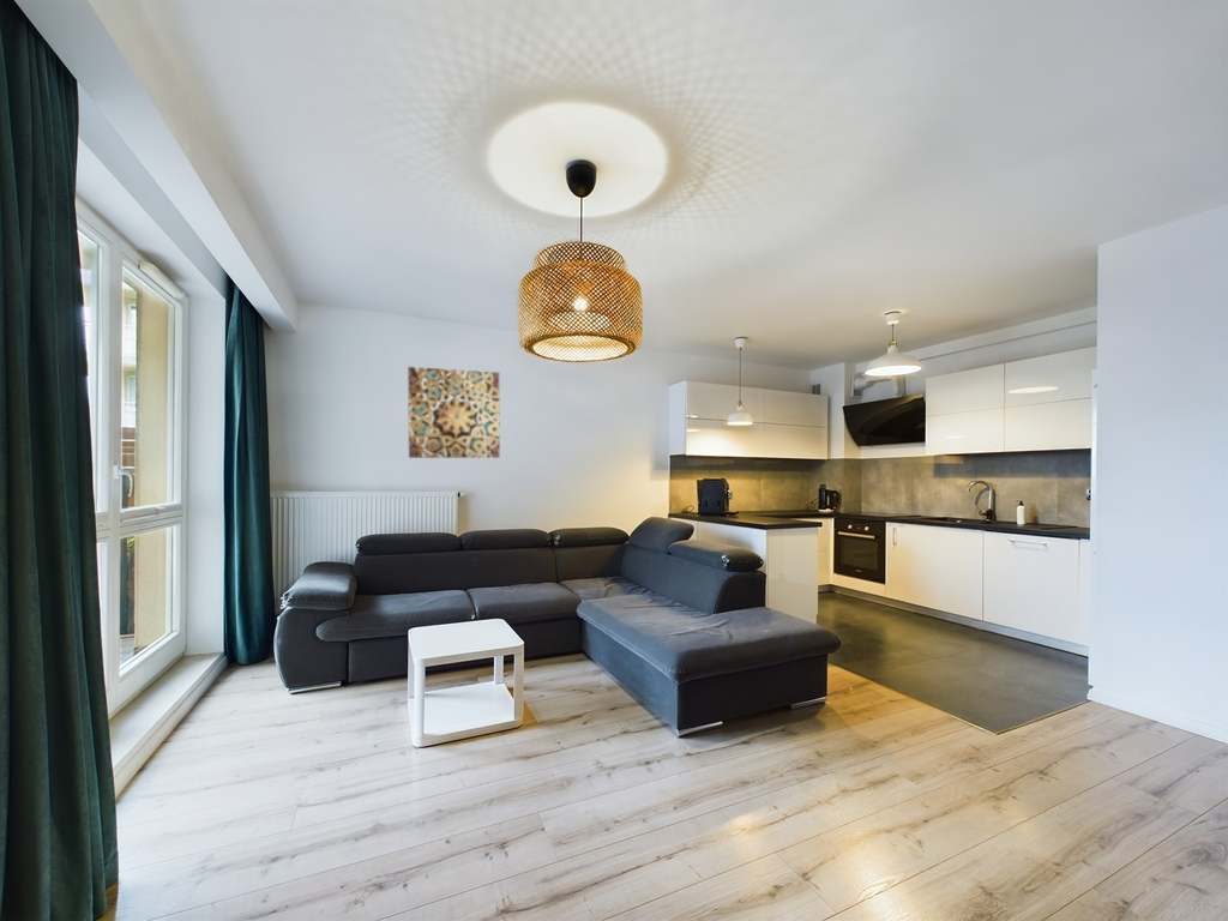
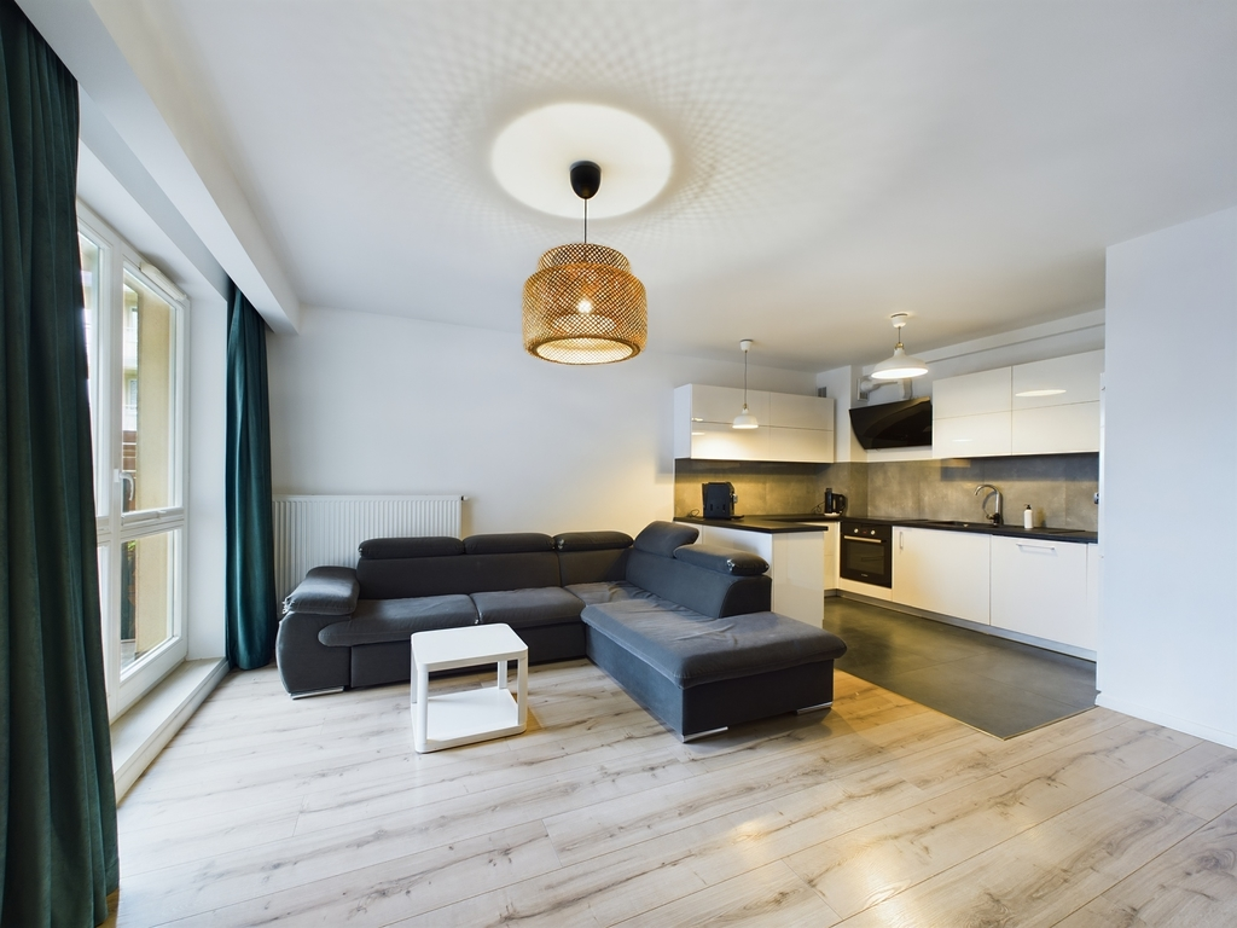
- wall art [407,366,501,459]
